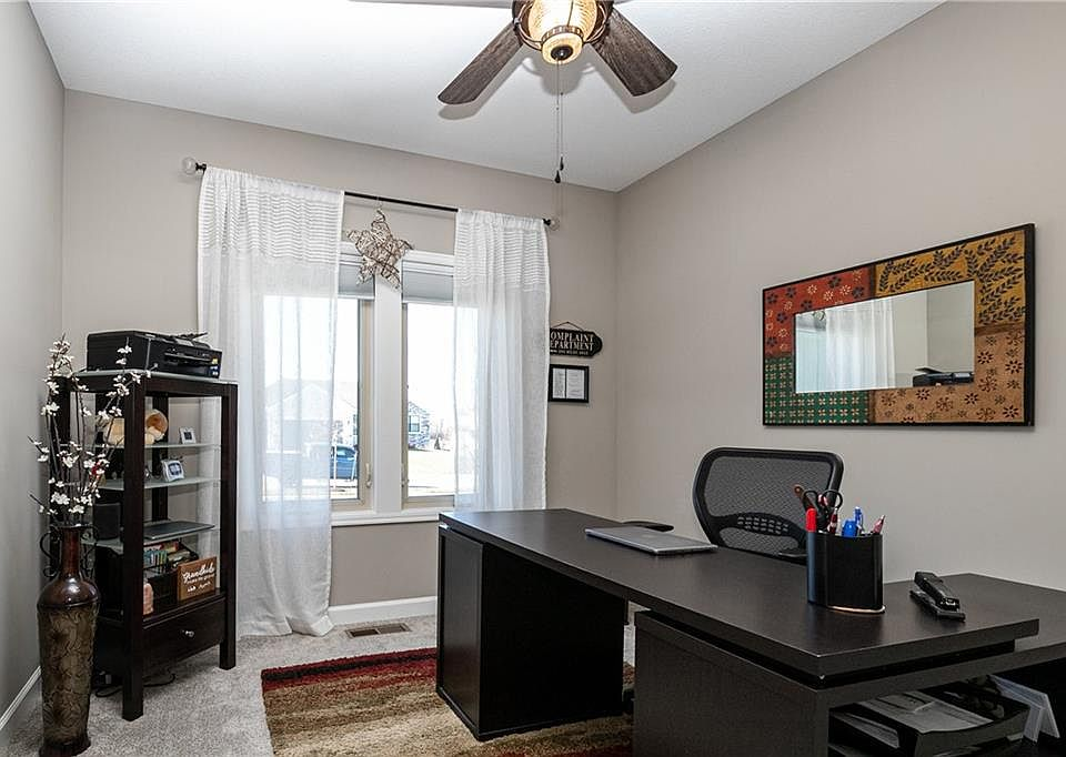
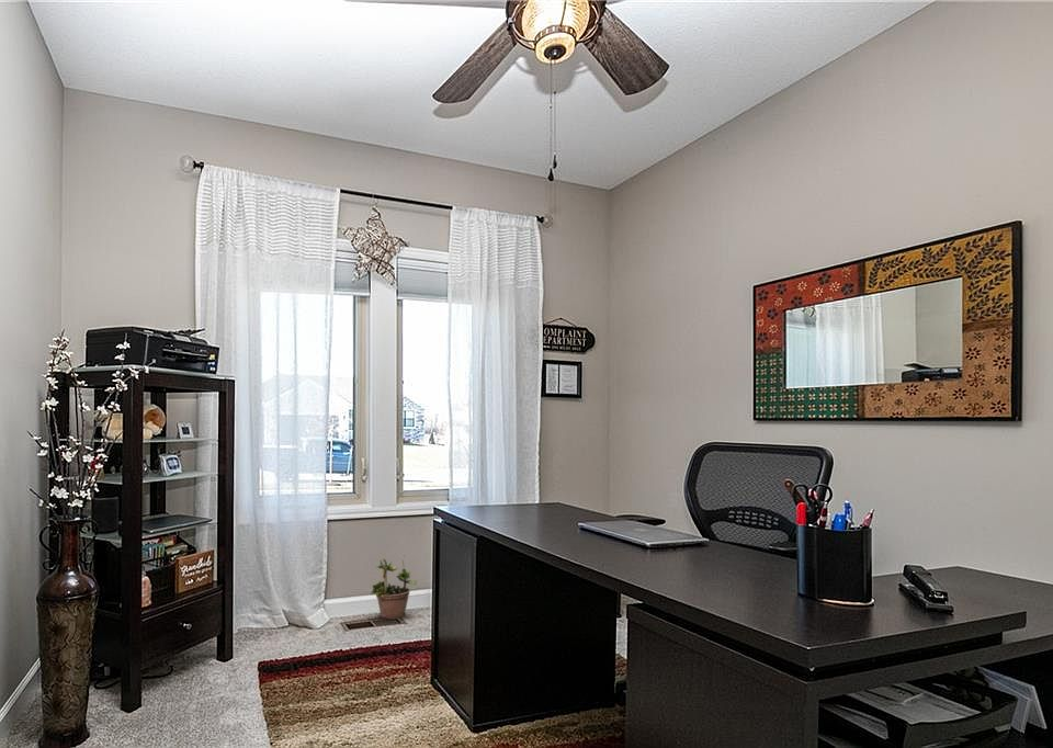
+ potted plant [369,555,418,620]
